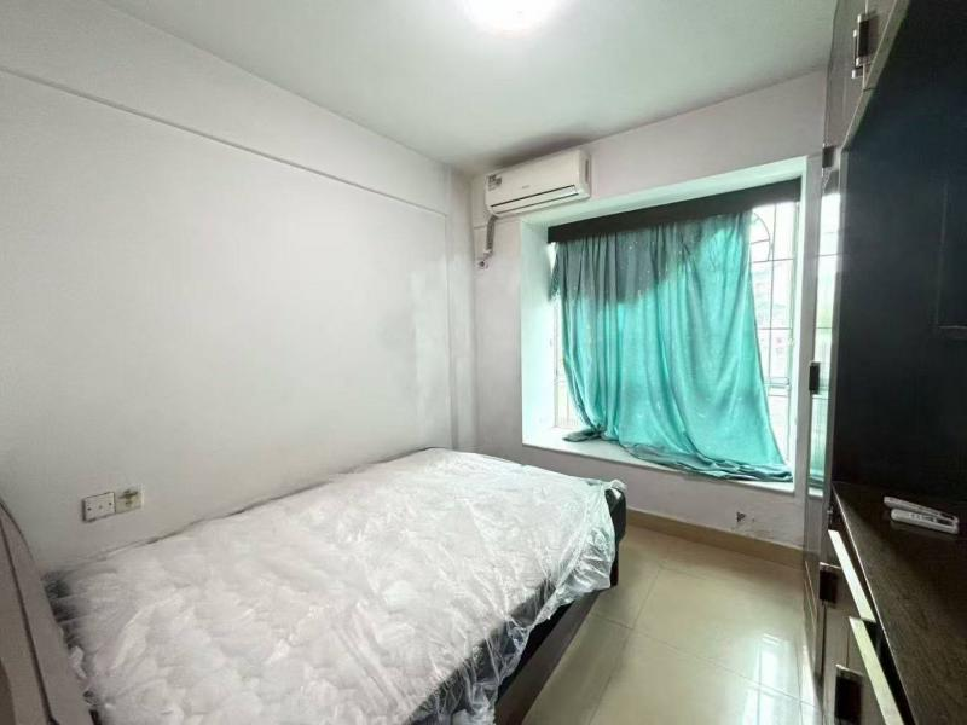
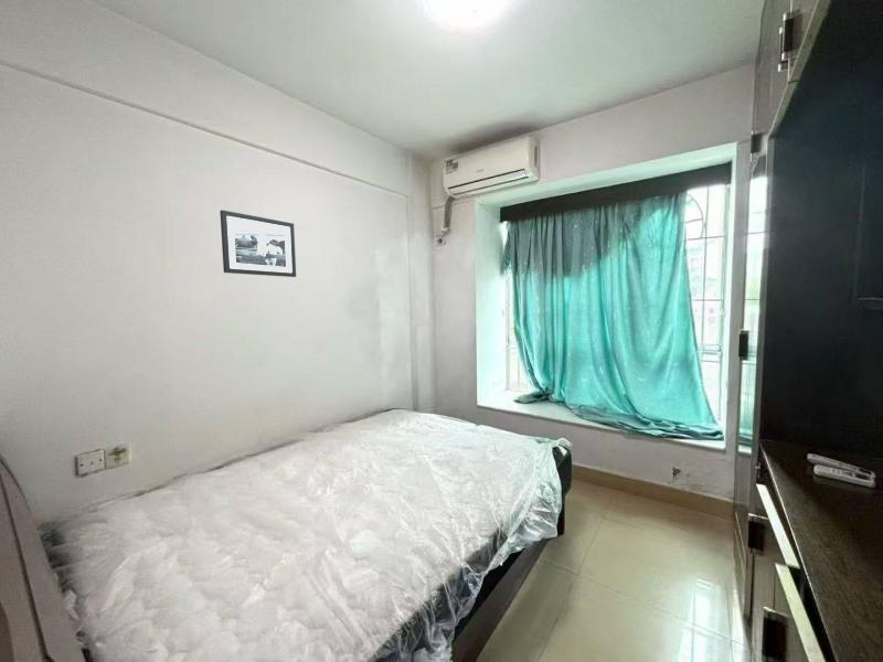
+ picture frame [219,209,297,278]
